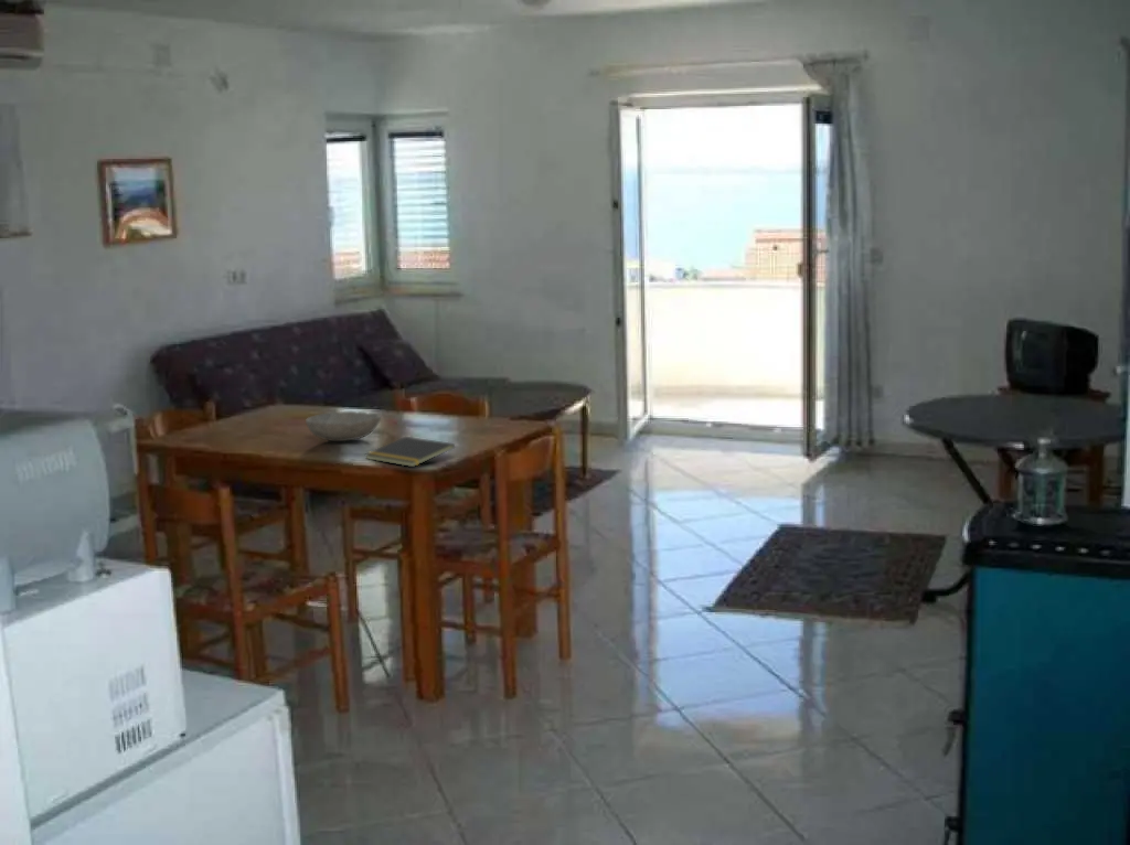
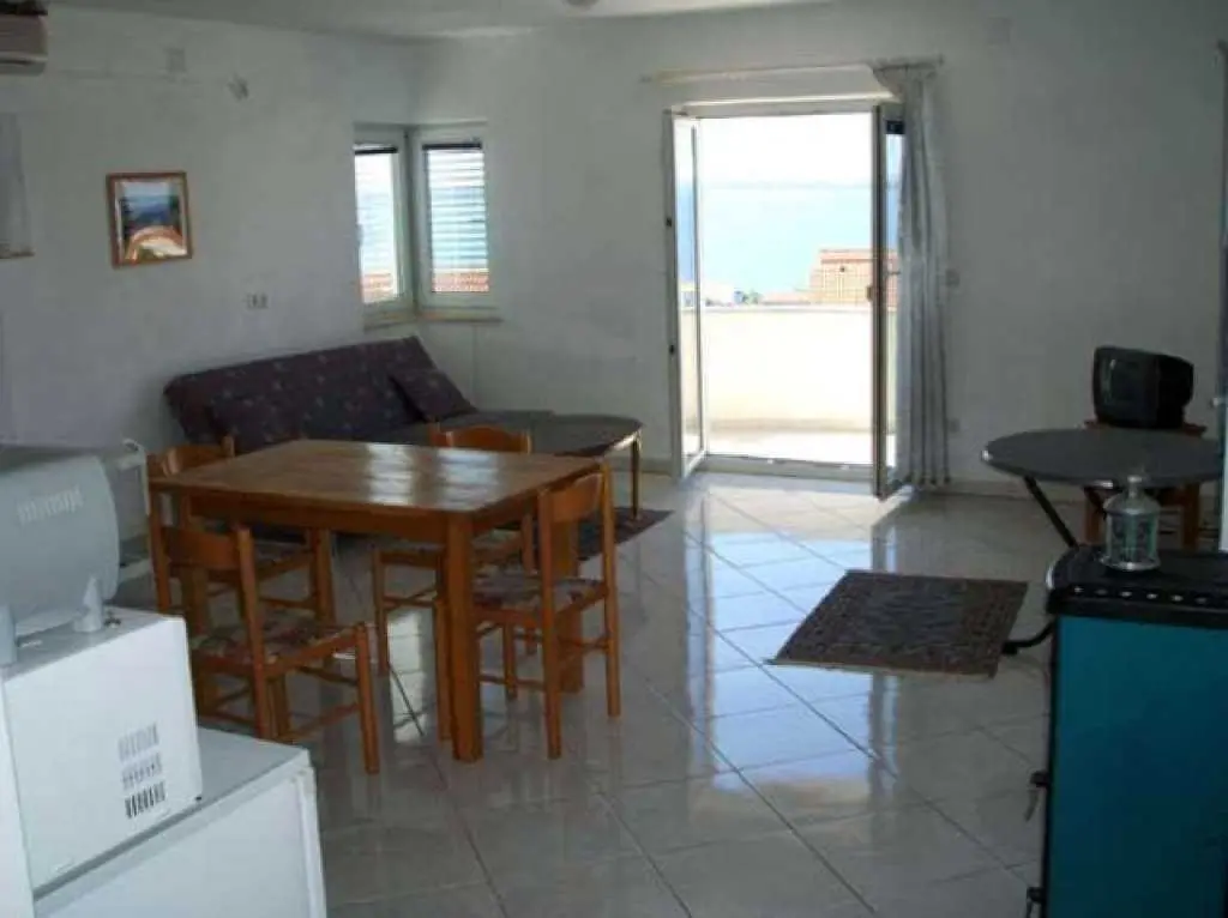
- notepad [364,436,456,468]
- bowl [305,410,382,442]
